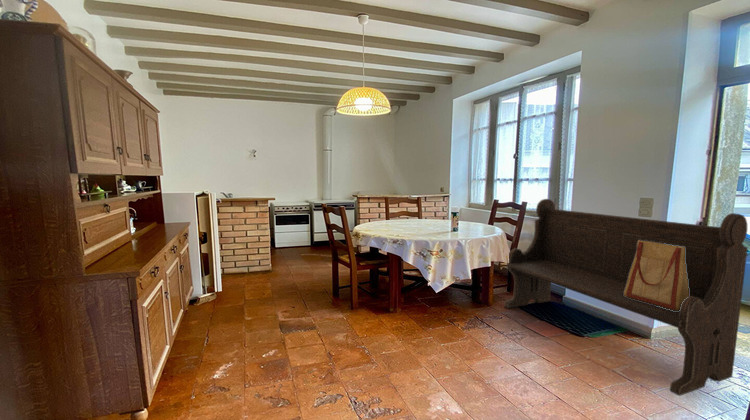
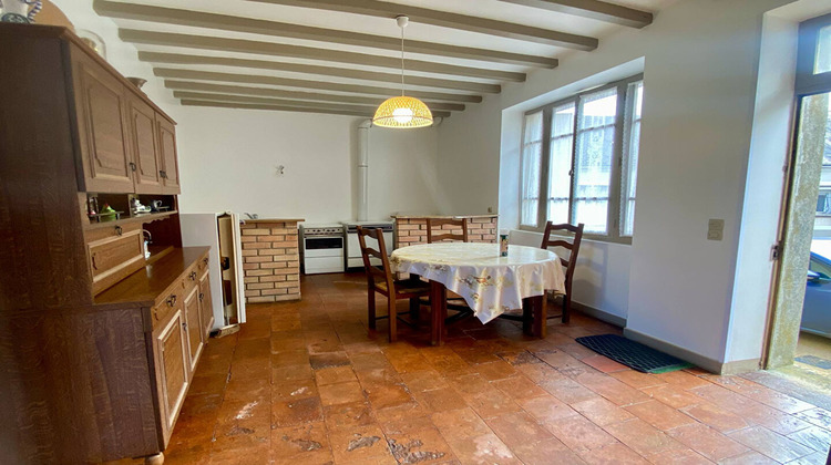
- shopping bag [624,240,689,311]
- bench [503,198,749,397]
